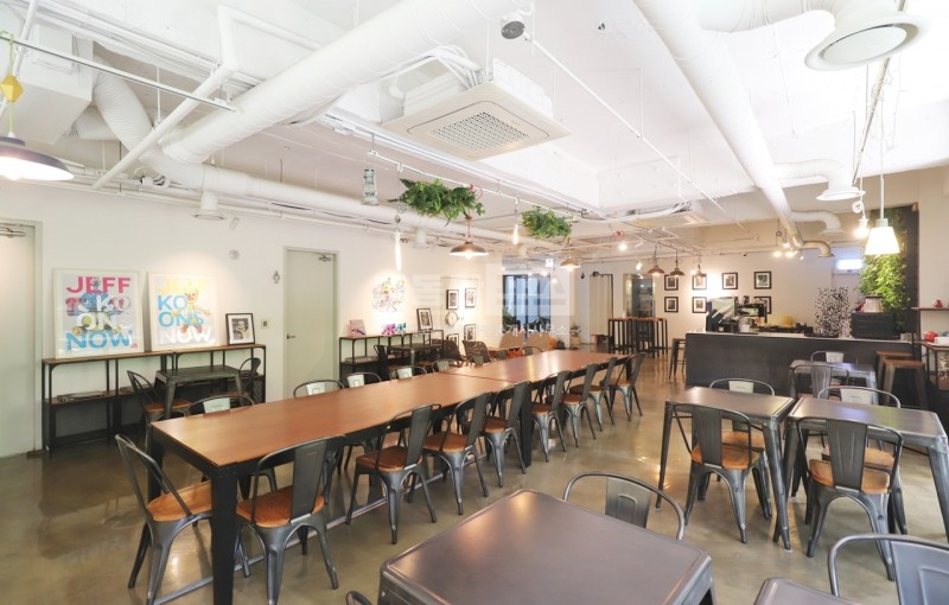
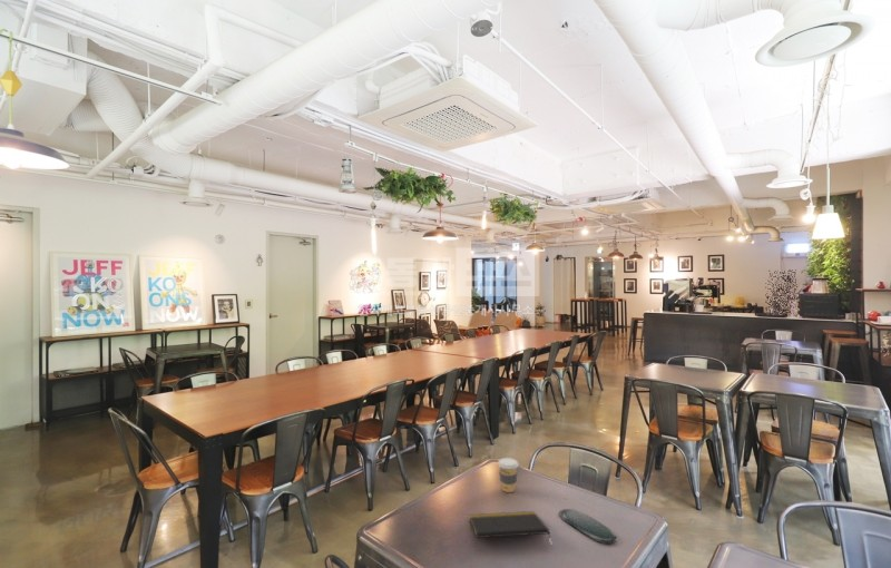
+ oval tray [558,508,617,545]
+ coffee cup [497,457,520,493]
+ notepad [469,510,551,539]
